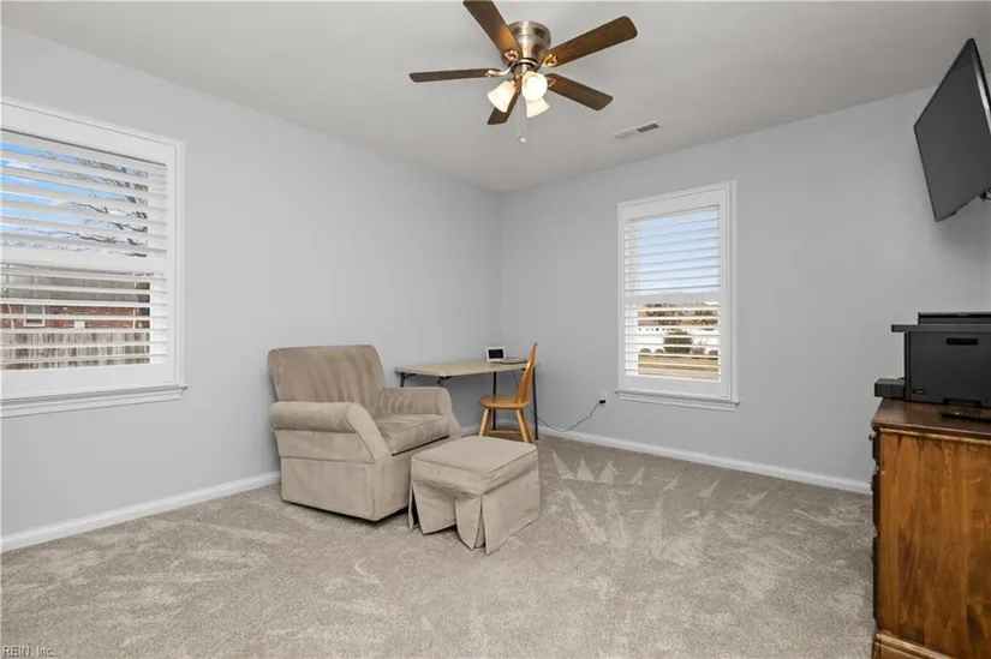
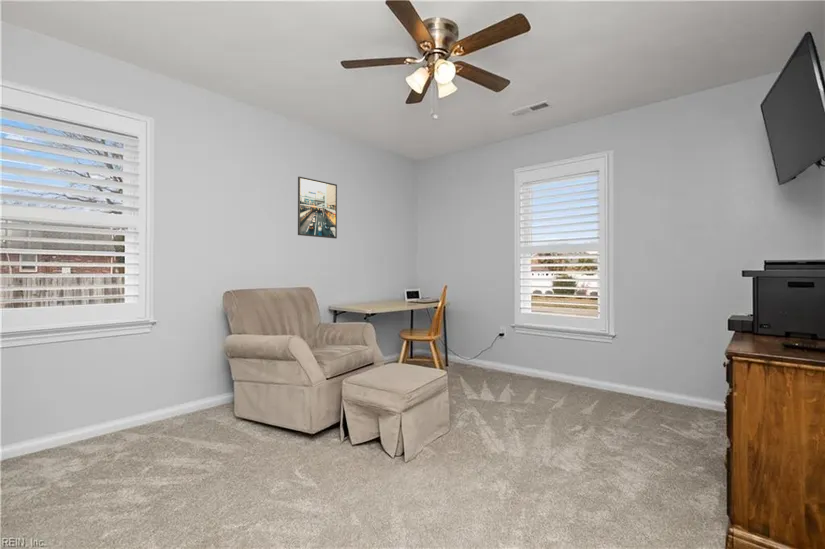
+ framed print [297,175,338,240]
